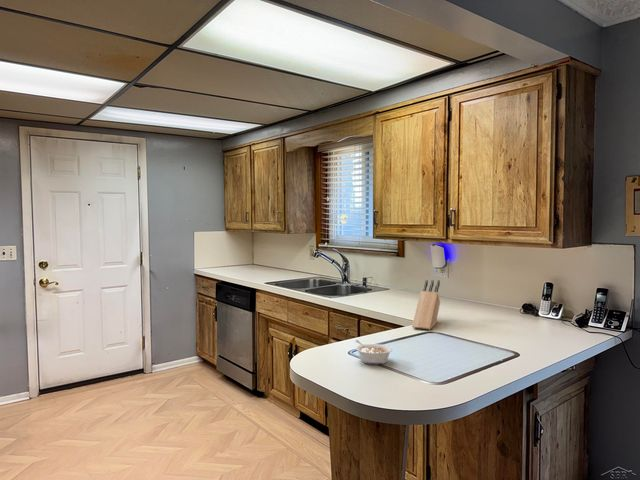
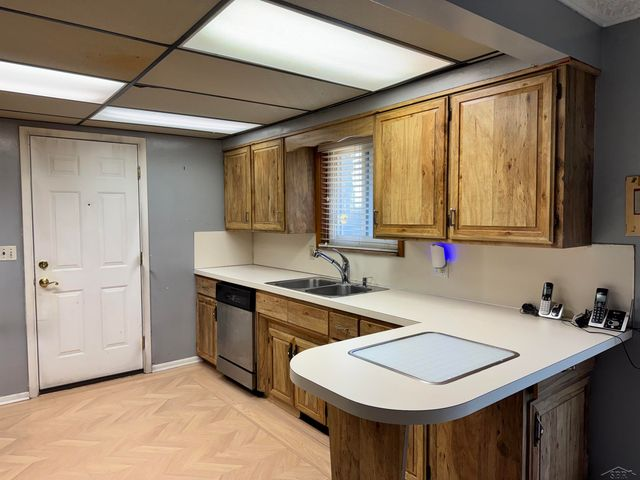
- legume [354,339,394,365]
- knife block [411,279,441,330]
